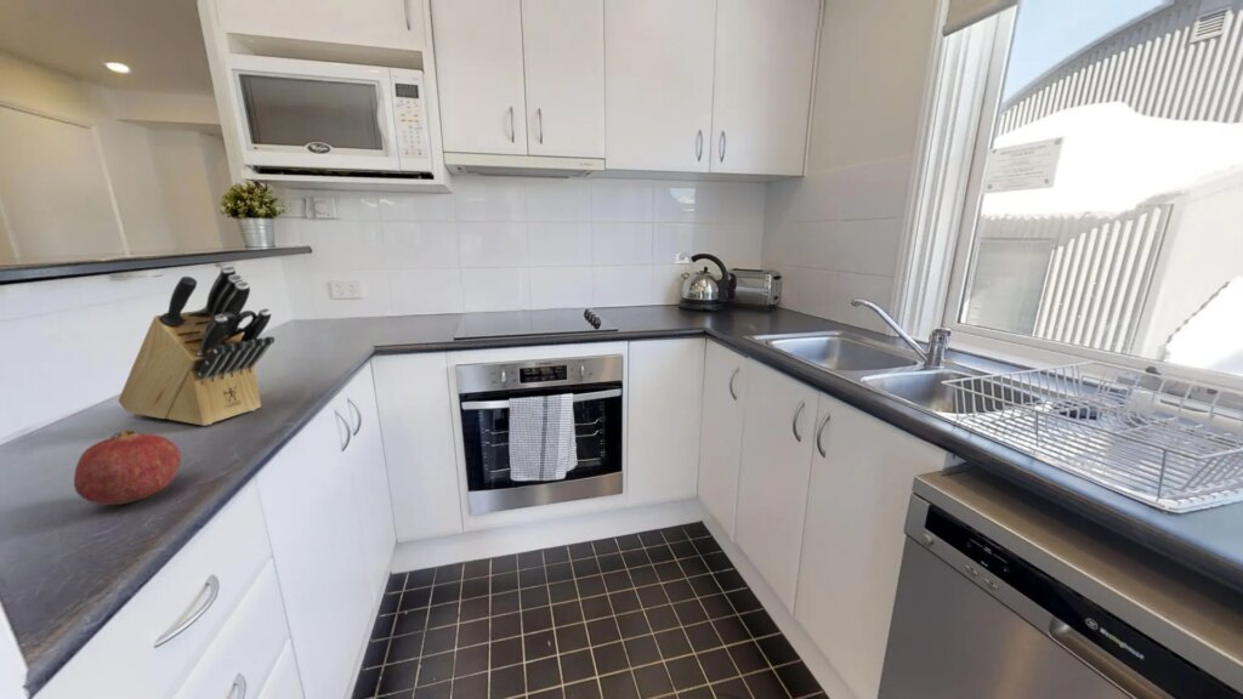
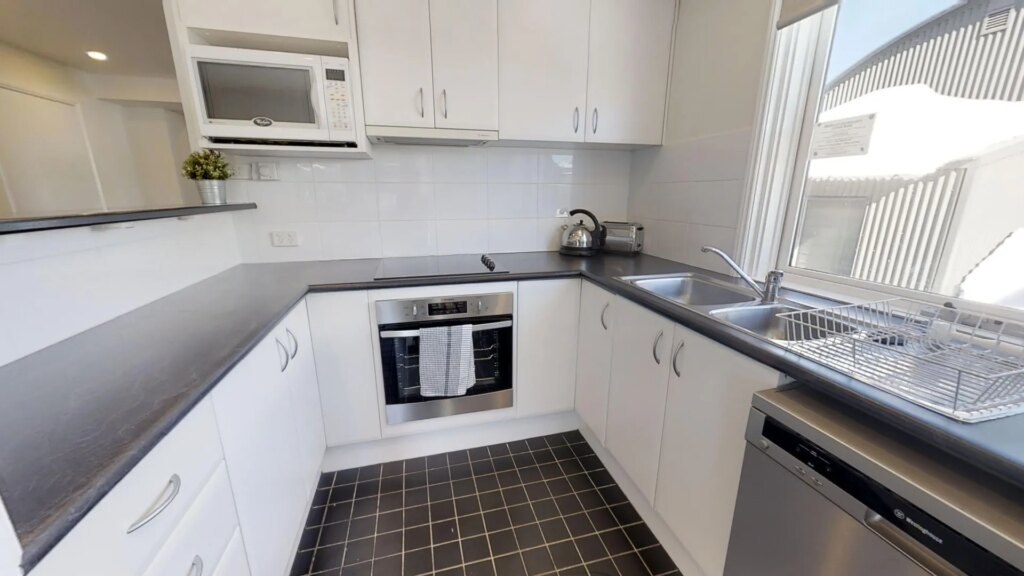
- fruit [73,430,182,506]
- knife block [117,265,276,427]
